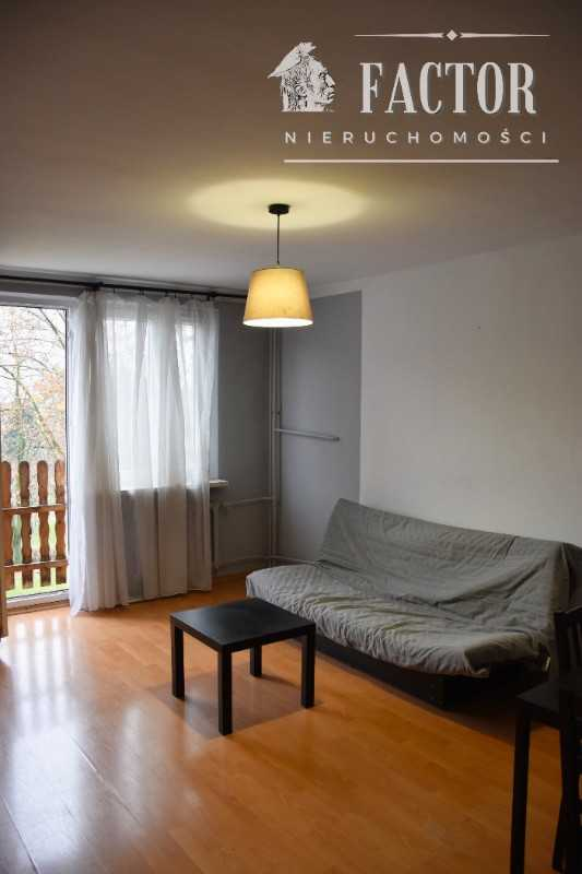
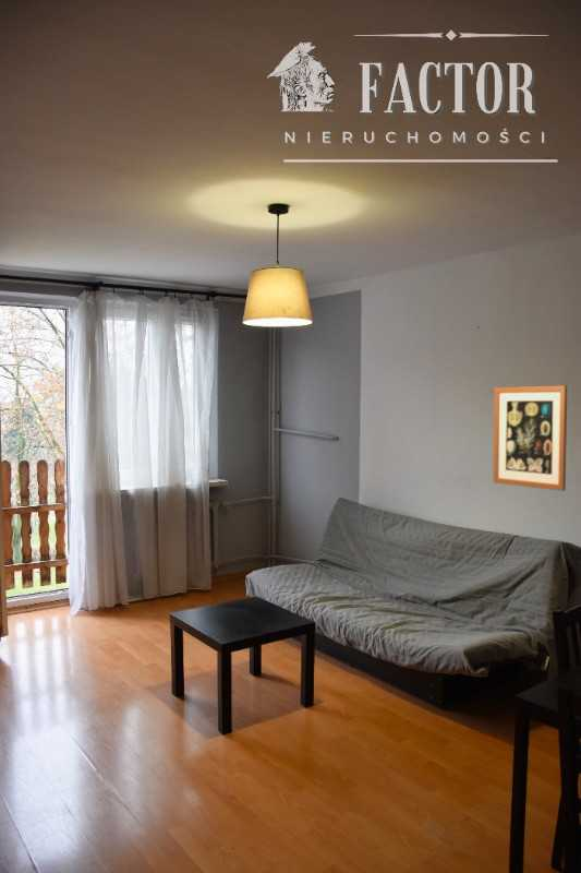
+ wall art [492,384,568,492]
